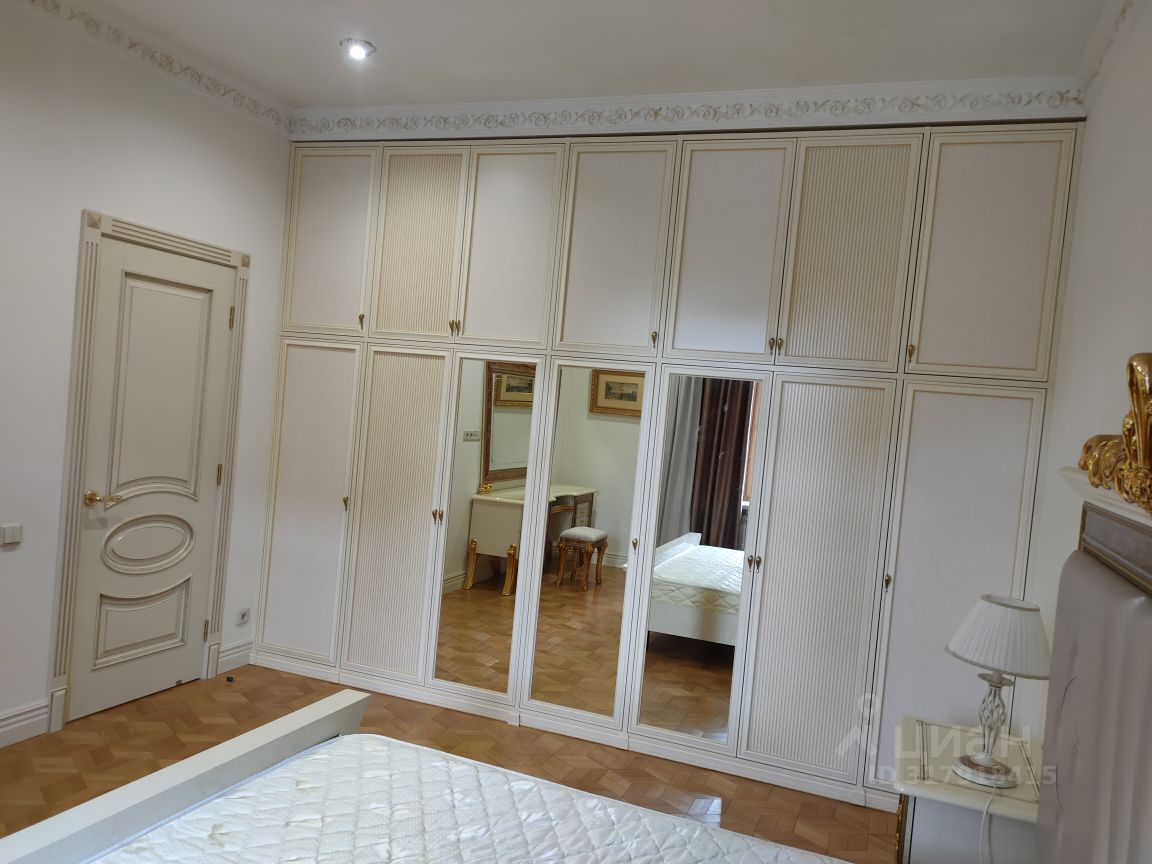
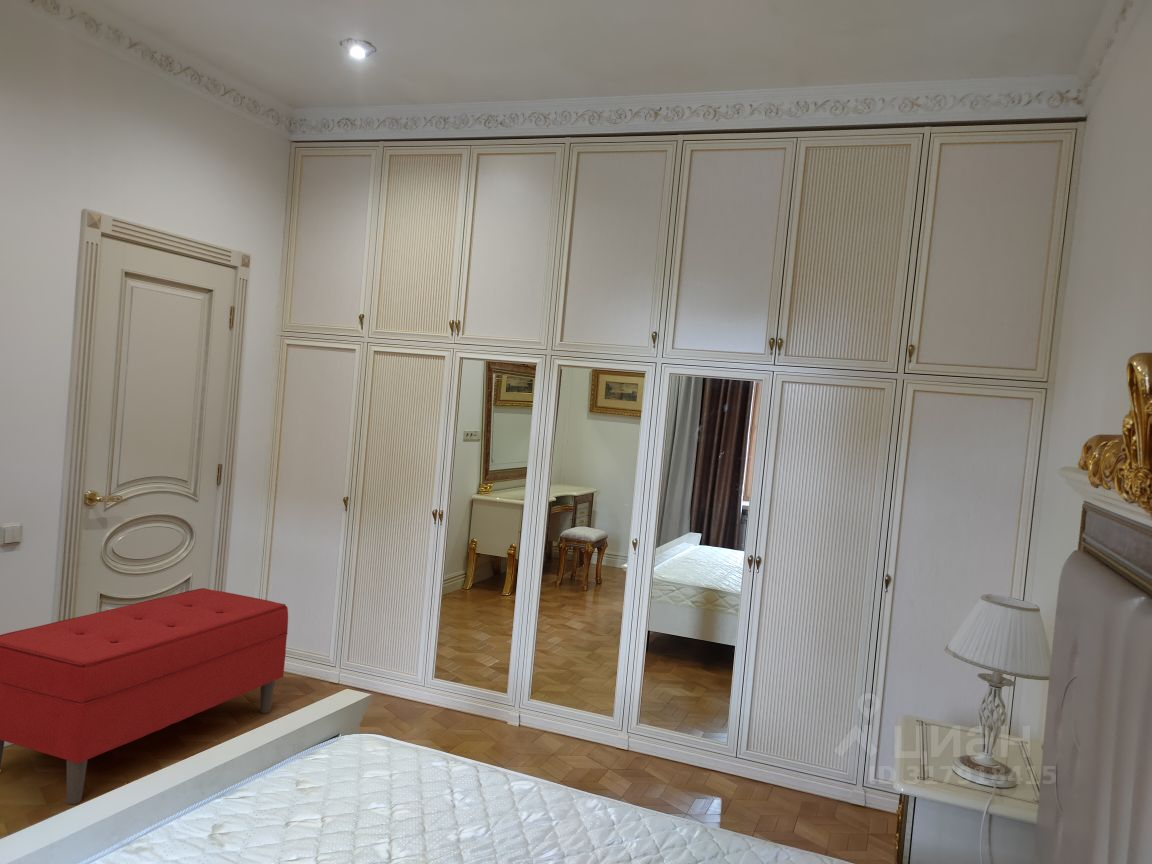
+ bench [0,587,289,805]
